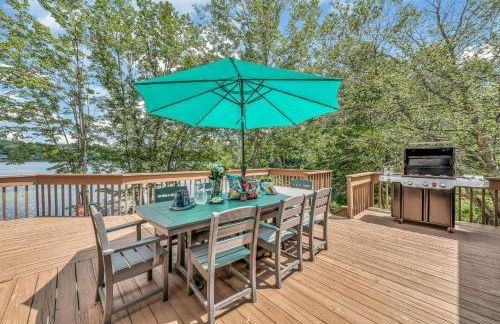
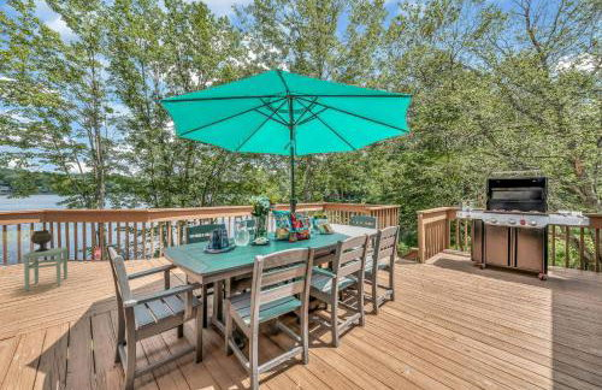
+ stool [22,246,69,292]
+ goblet [30,229,53,252]
